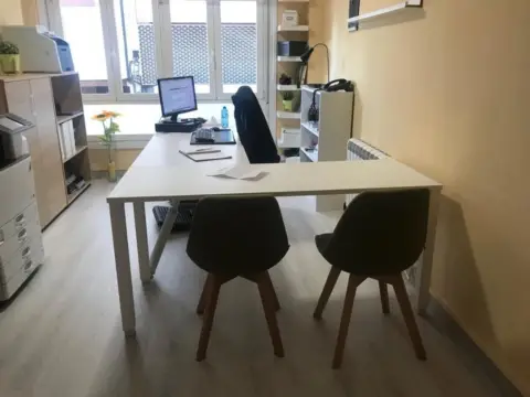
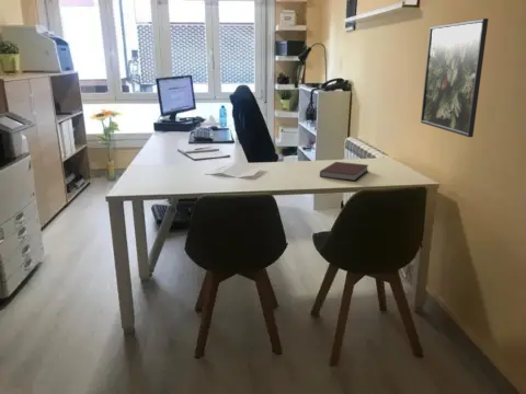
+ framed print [420,18,490,138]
+ notebook [319,161,369,182]
